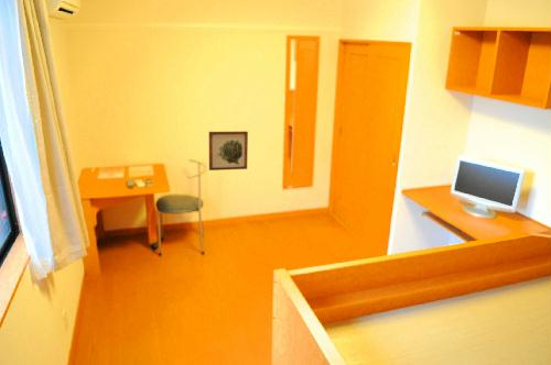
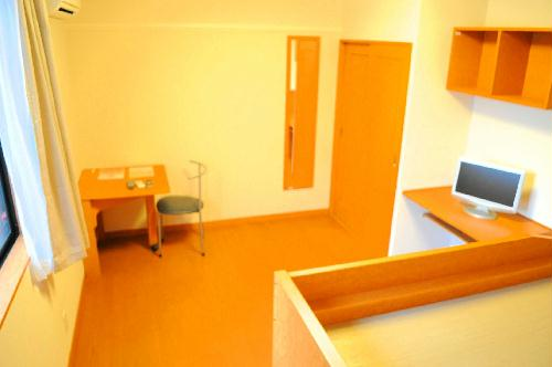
- wall art [208,131,249,172]
